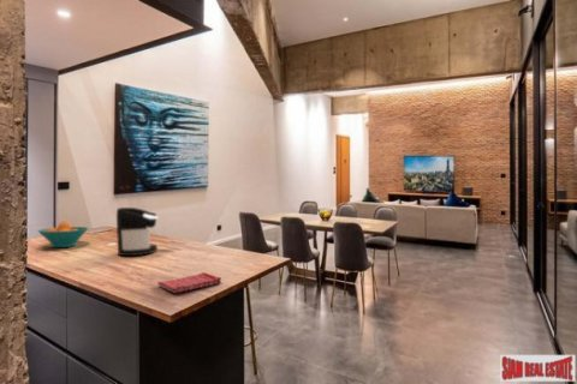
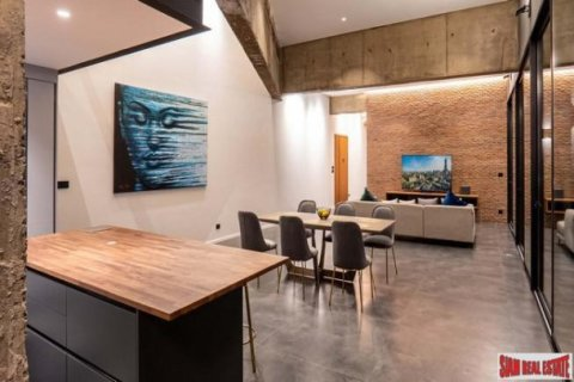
- dish towel [156,271,222,294]
- fruit bowl [37,221,90,248]
- coffee maker [115,206,160,257]
